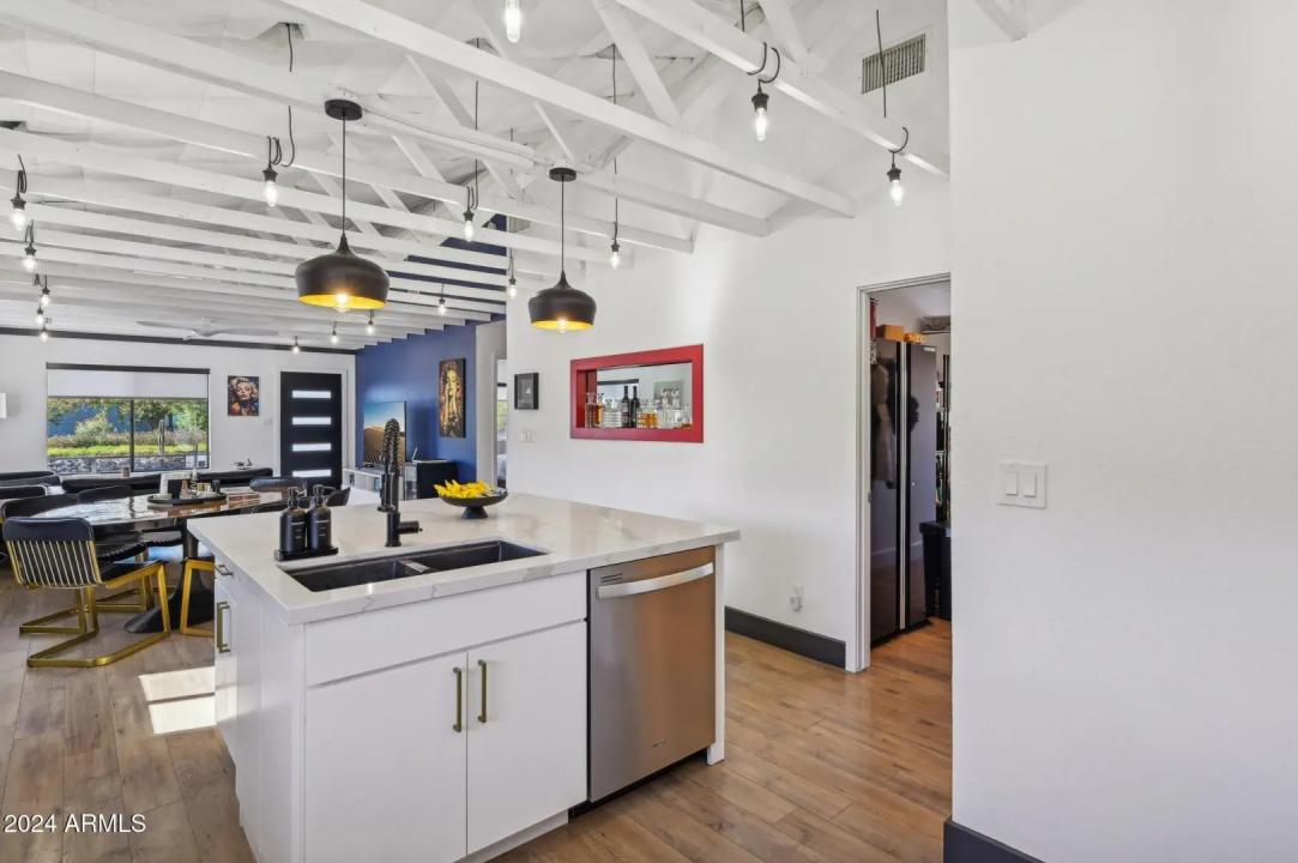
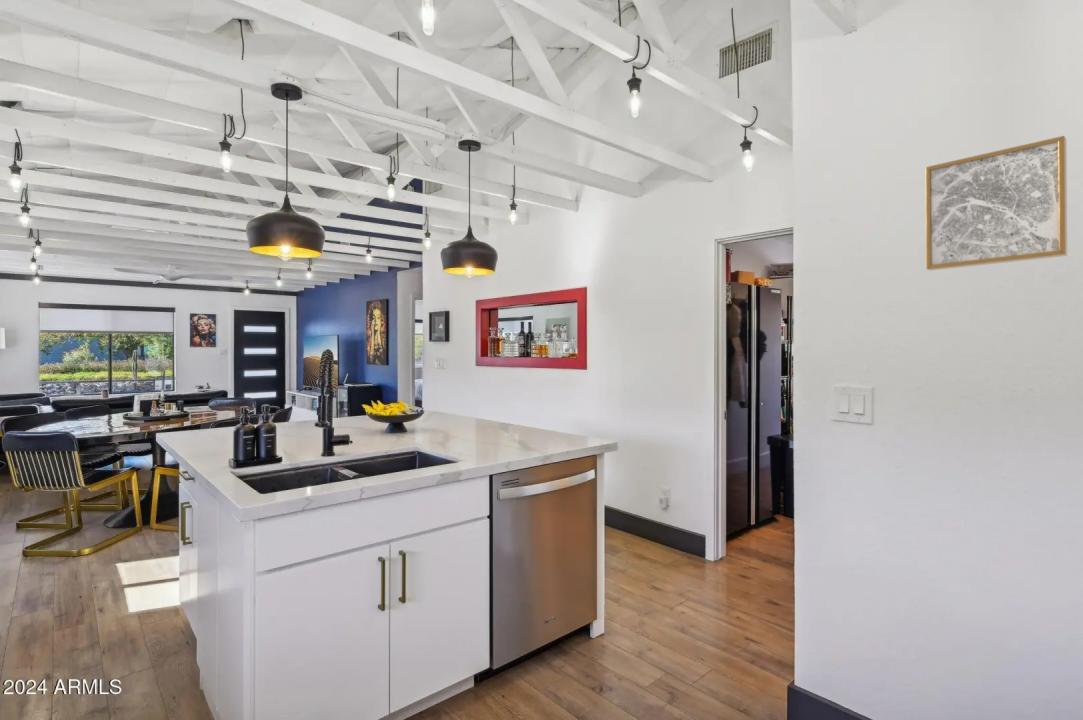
+ wall art [925,135,1068,271]
